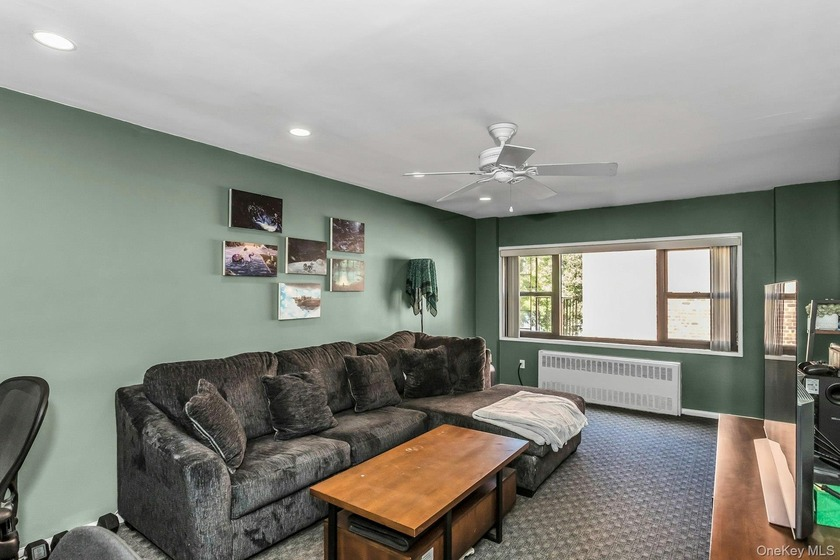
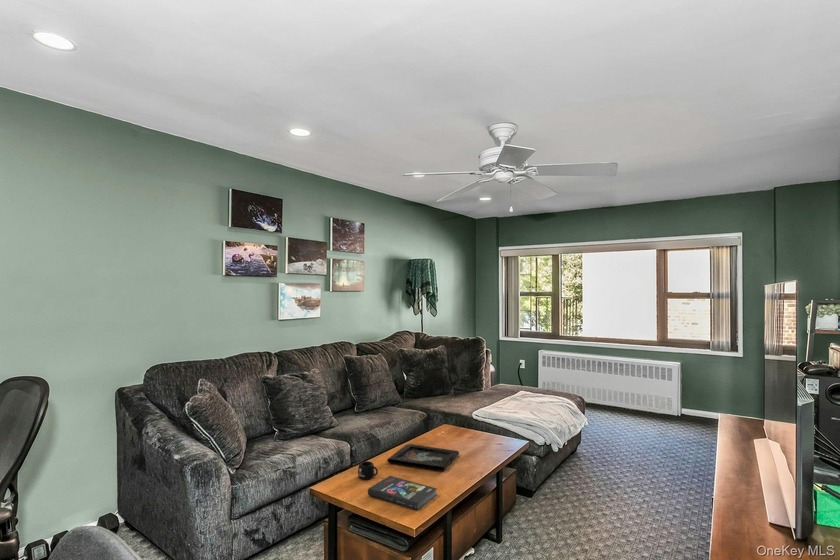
+ book [367,475,438,511]
+ mug [357,460,379,480]
+ decorative tray [386,443,460,472]
